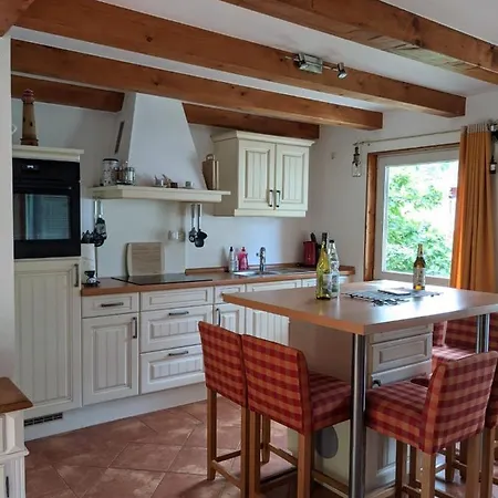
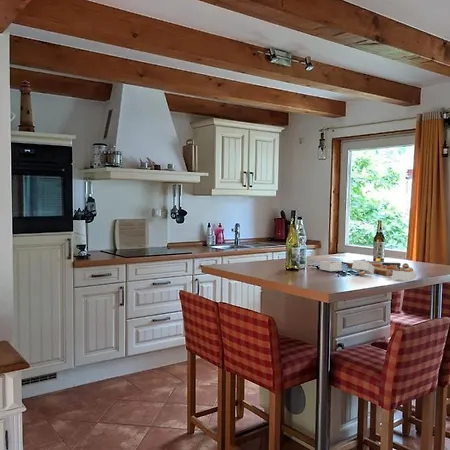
+ cutting board [319,260,417,282]
